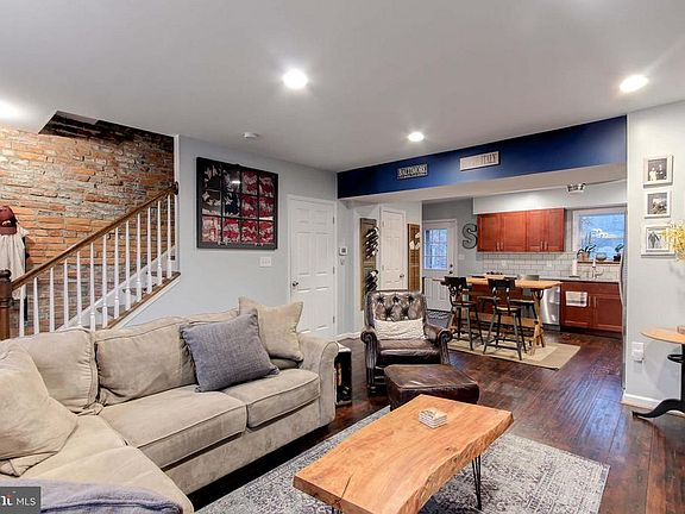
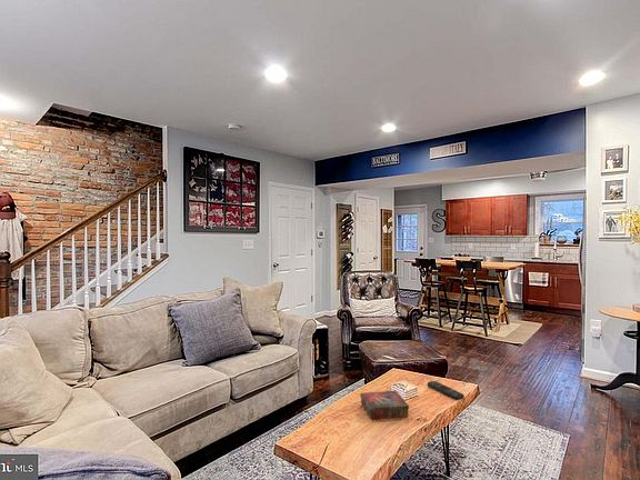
+ book [359,390,410,421]
+ remote control [427,380,466,401]
